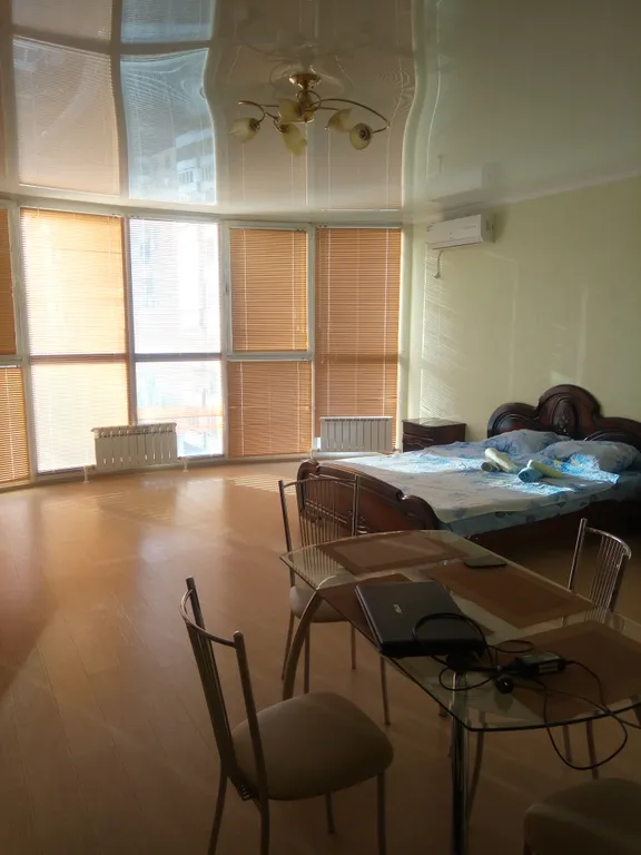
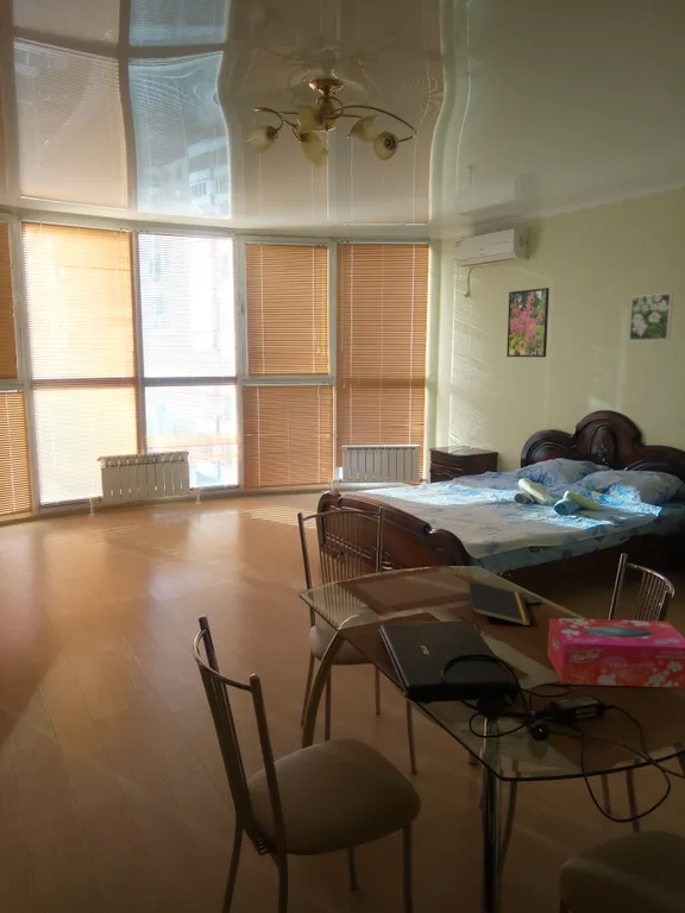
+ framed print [628,292,674,341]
+ notepad [467,580,532,628]
+ tissue box [547,617,685,690]
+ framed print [505,287,551,358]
